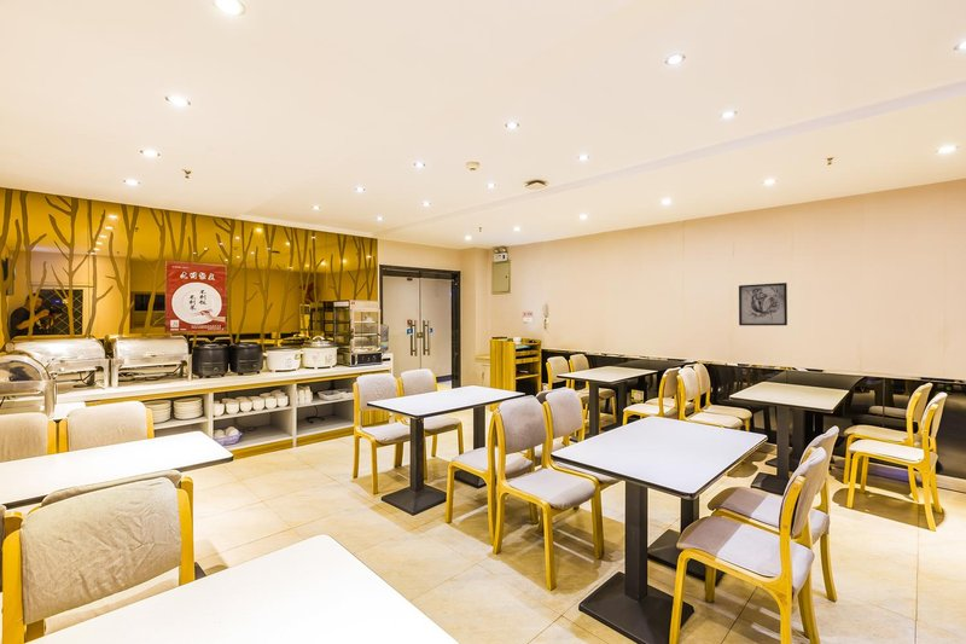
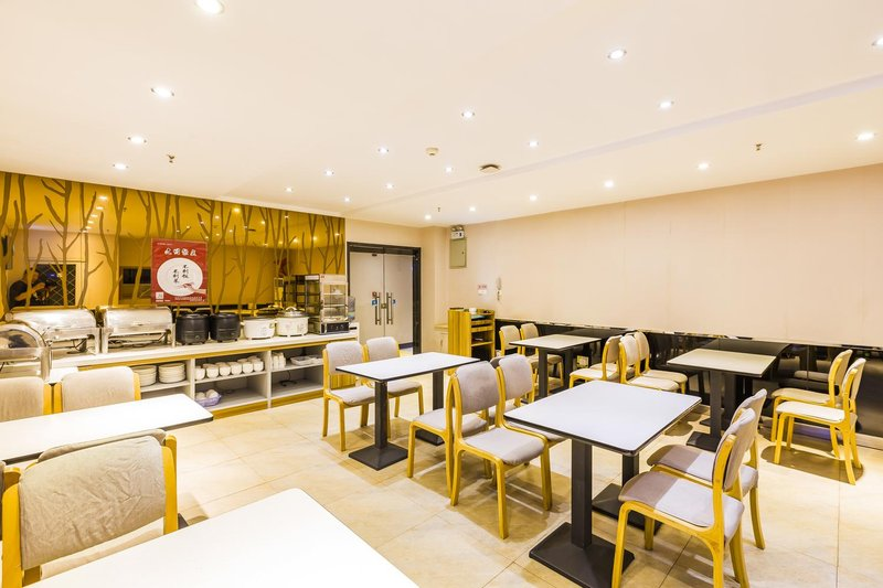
- wall art [738,282,788,326]
